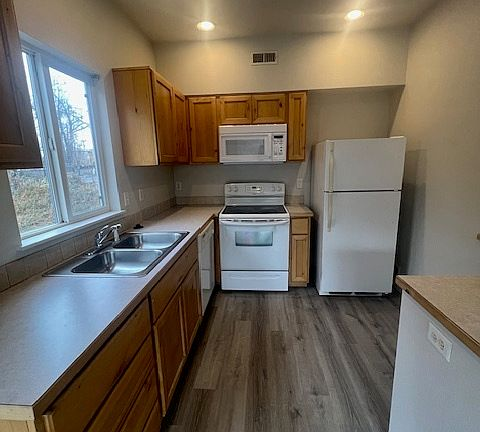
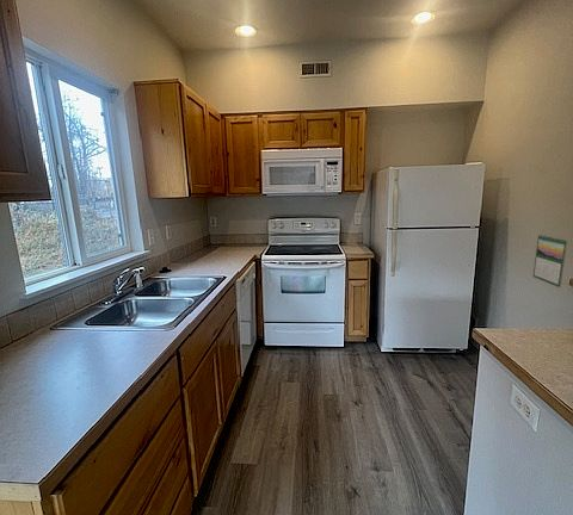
+ calendar [532,232,568,288]
